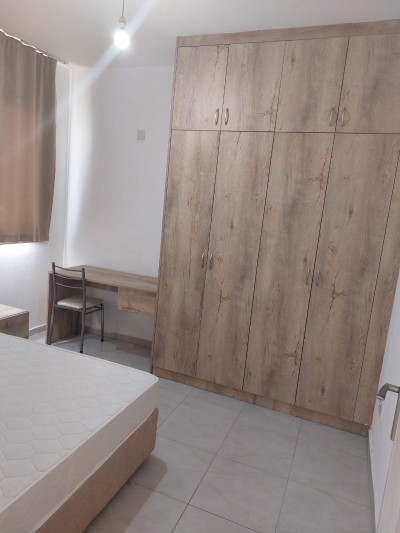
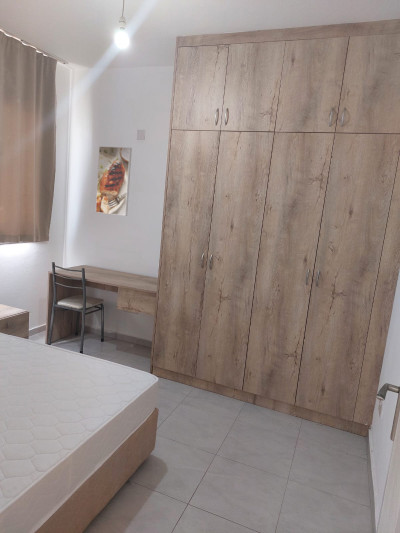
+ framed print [95,145,133,217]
